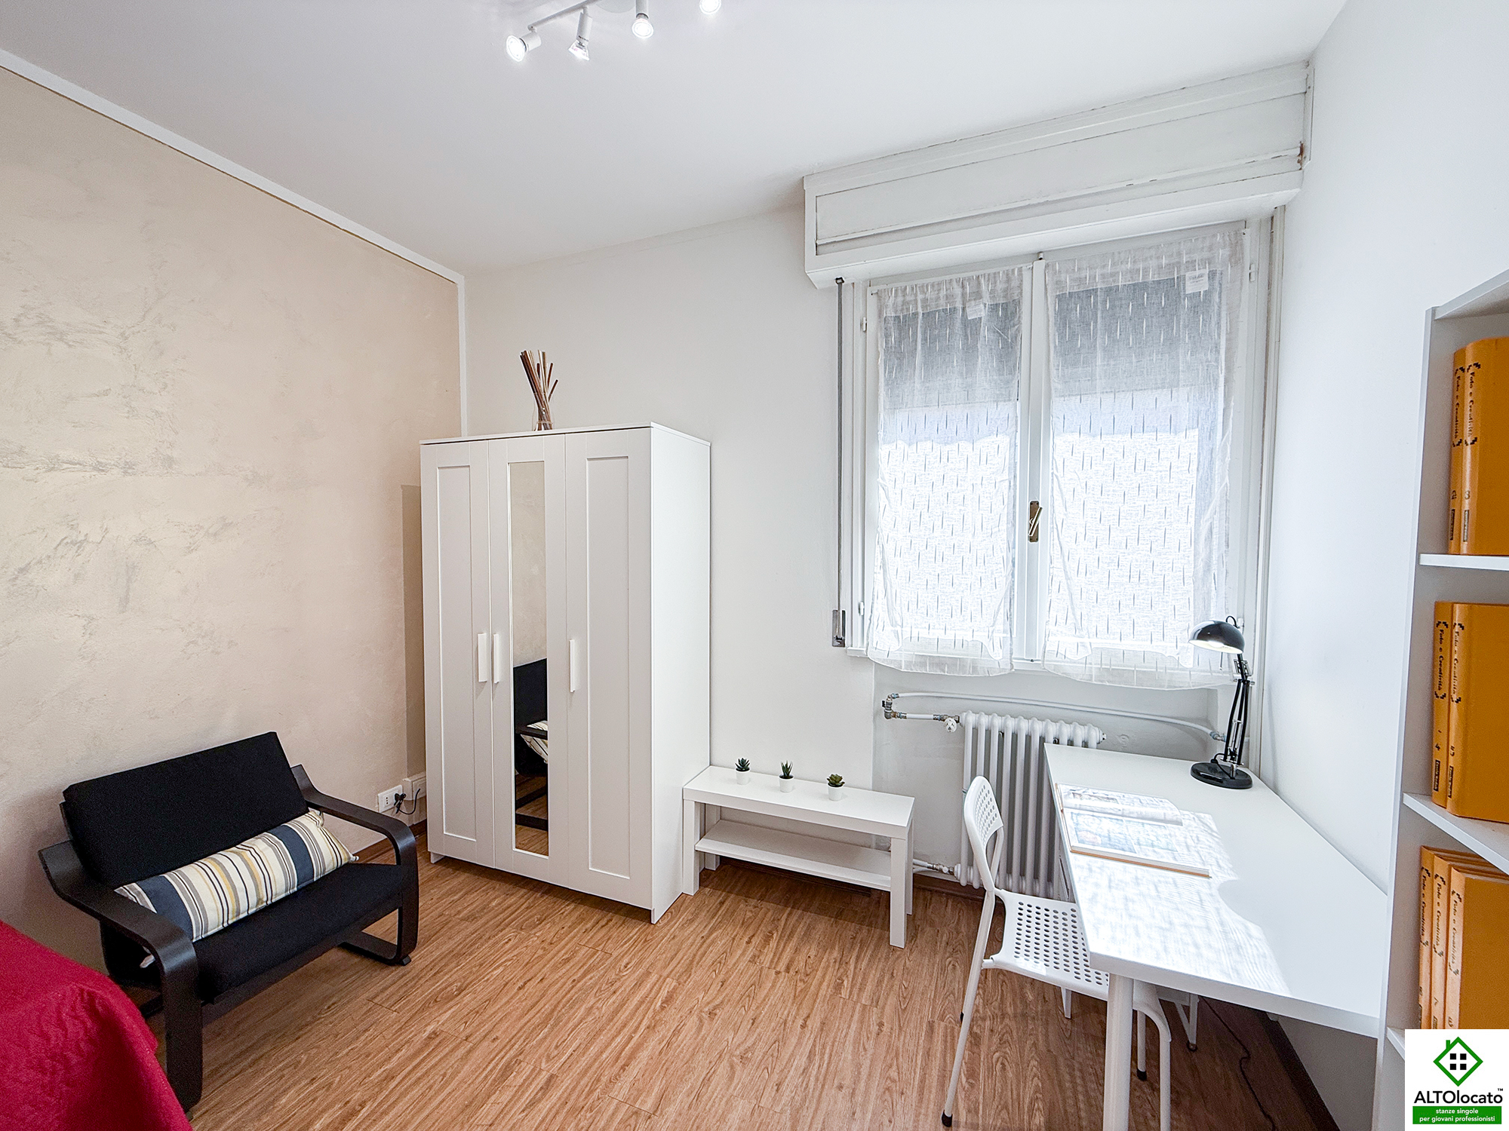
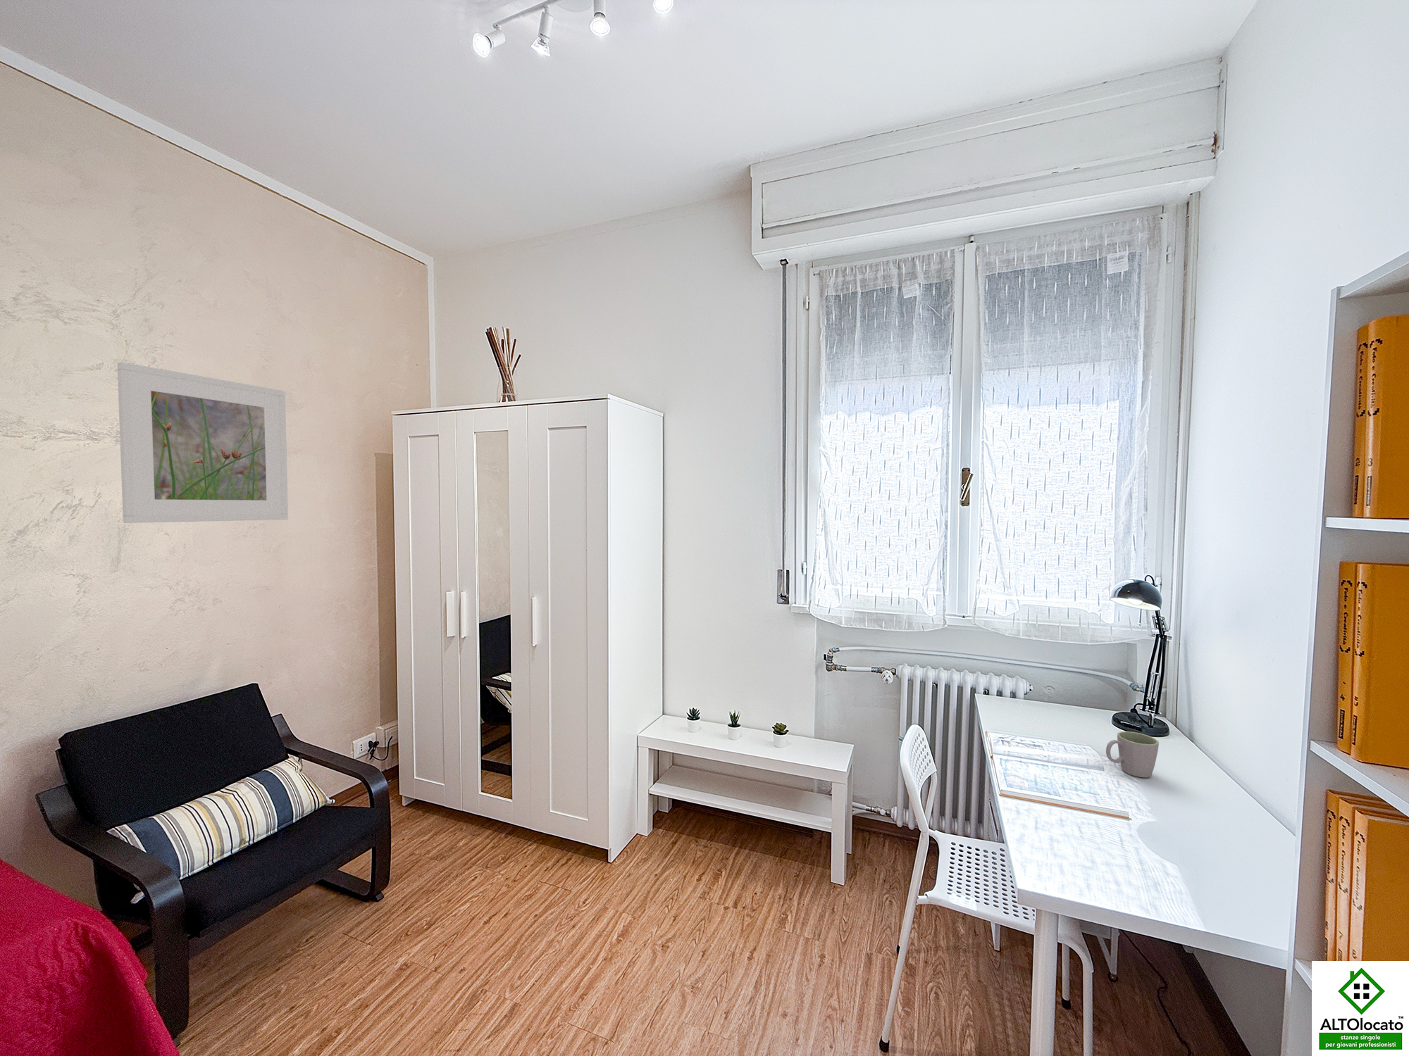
+ mug [1105,731,1159,778]
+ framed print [116,362,288,524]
